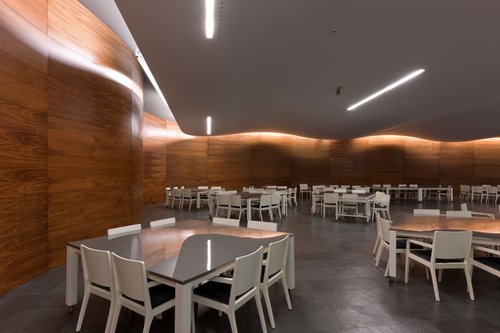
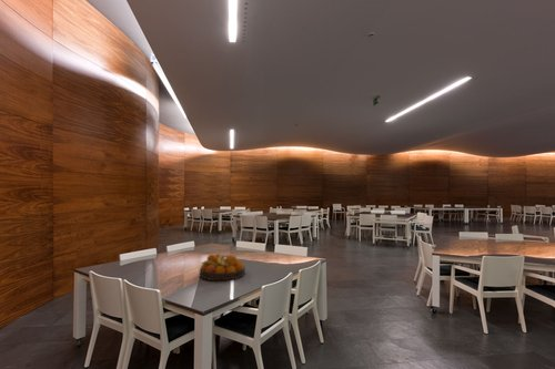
+ fruit bowl [199,253,246,281]
